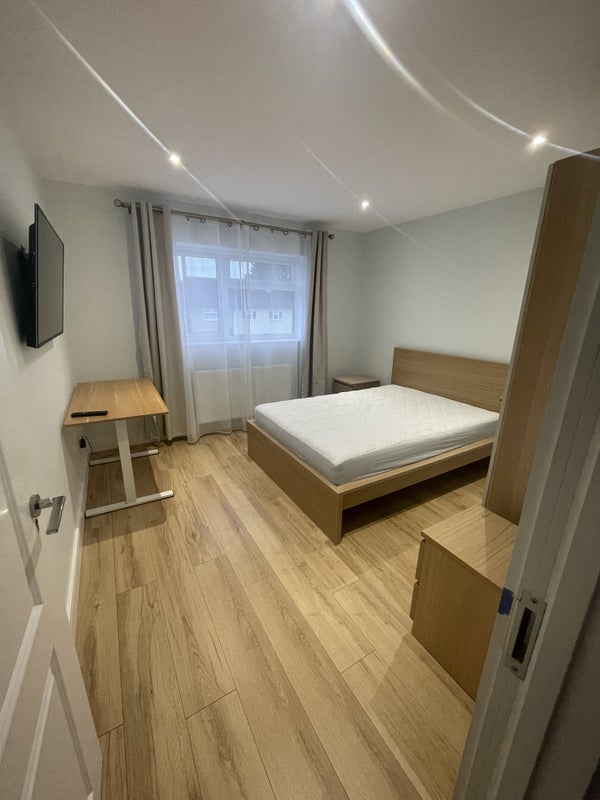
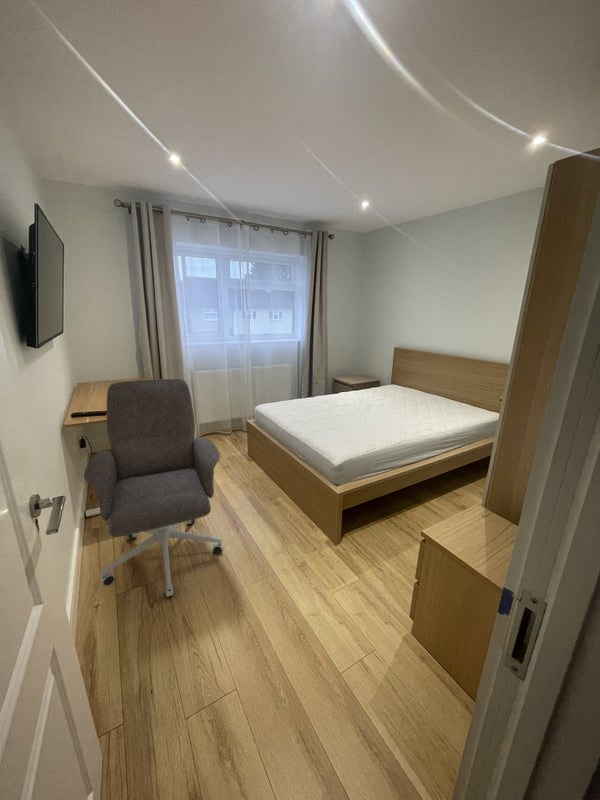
+ office chair [83,378,224,598]
